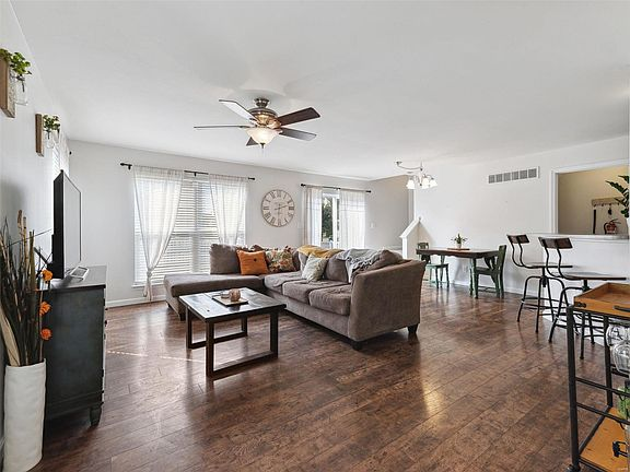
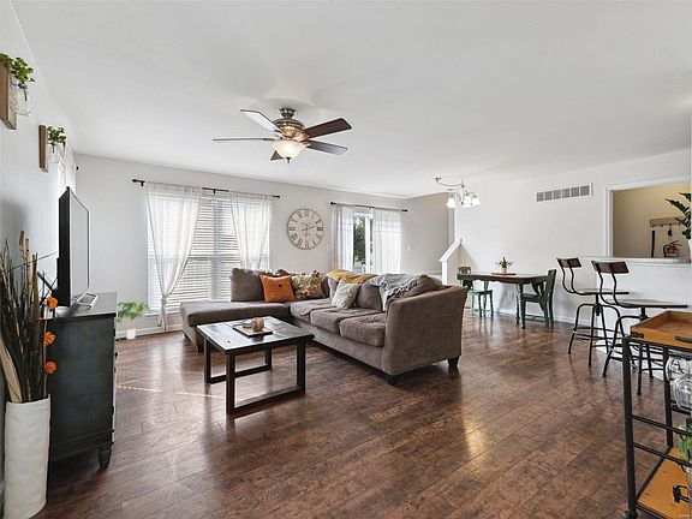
+ potted plant [115,300,150,340]
